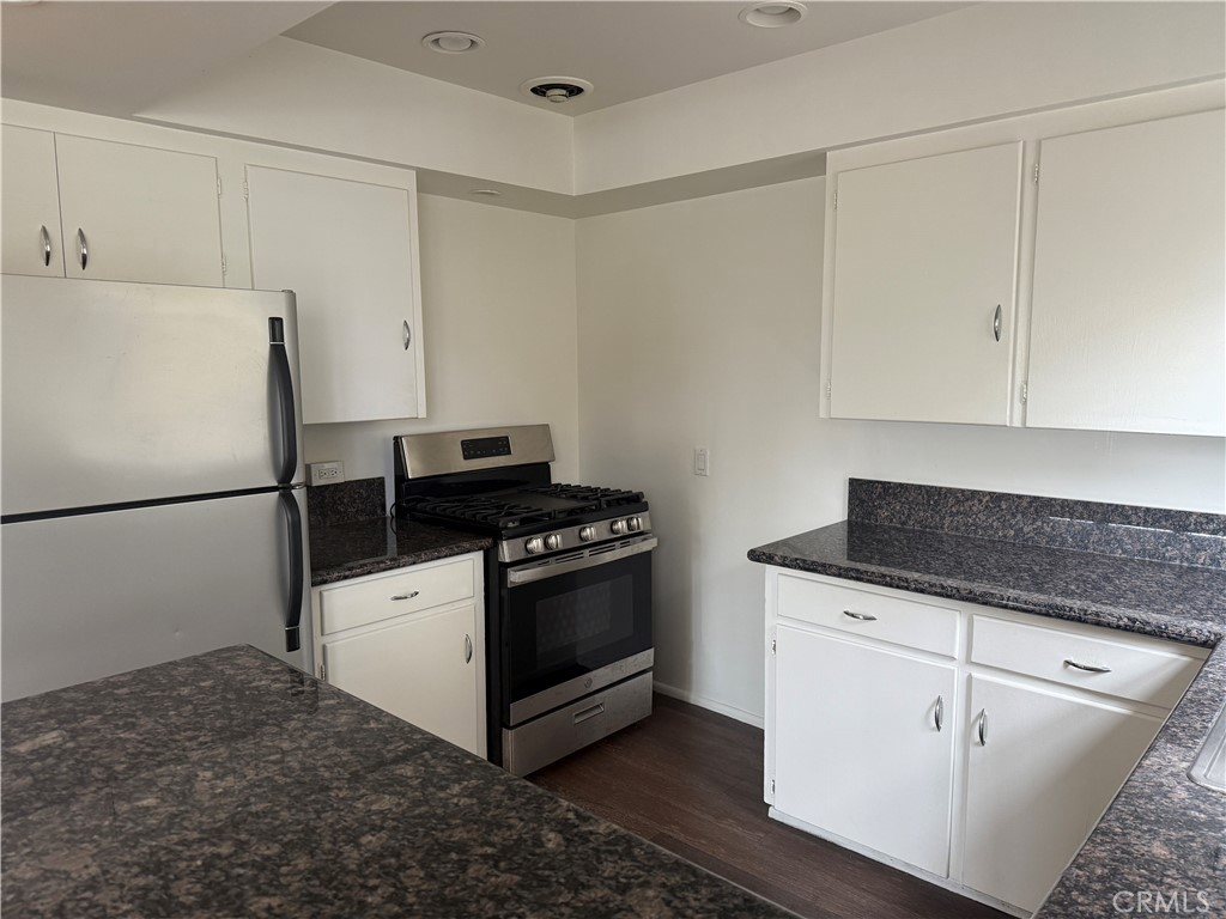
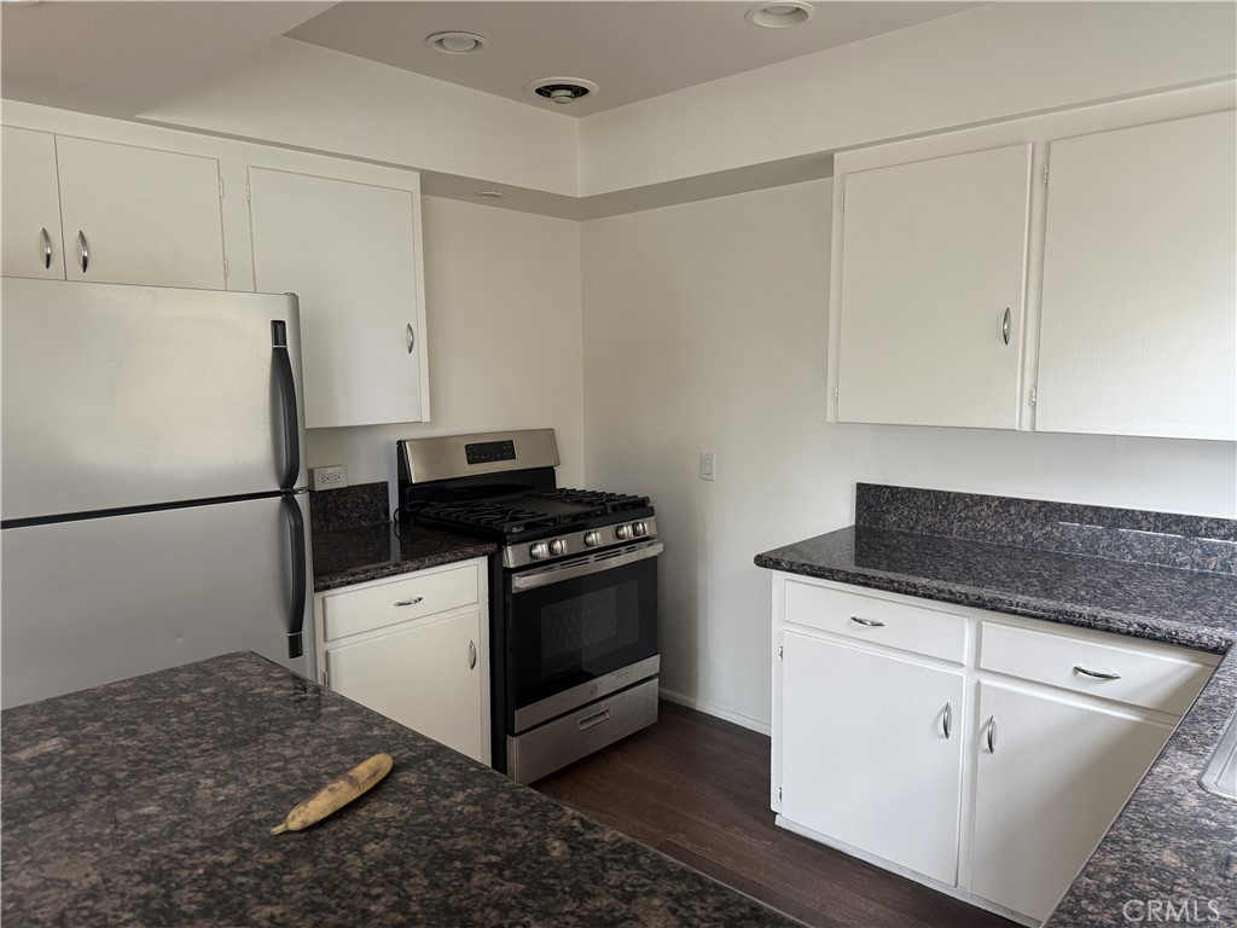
+ banana [268,753,394,836]
